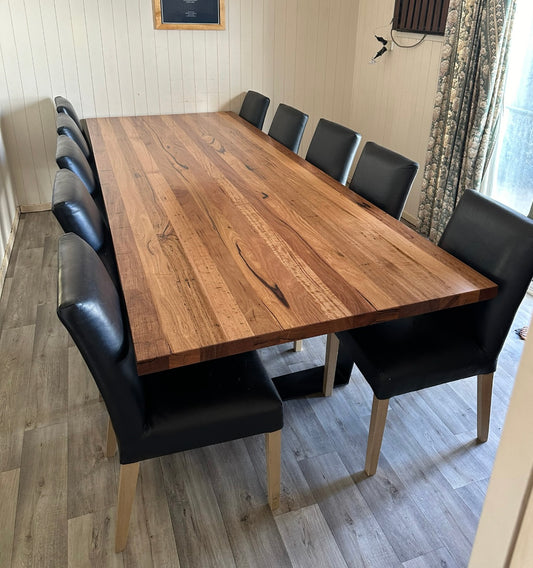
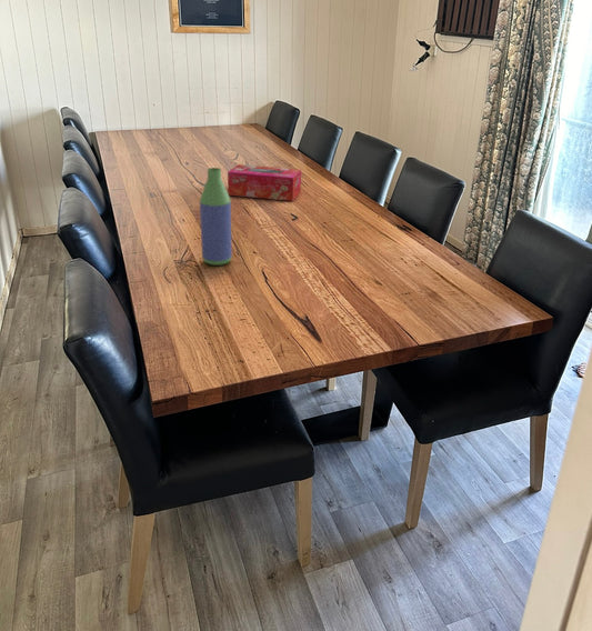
+ tissue box [227,163,302,202]
+ bottle [199,167,233,267]
